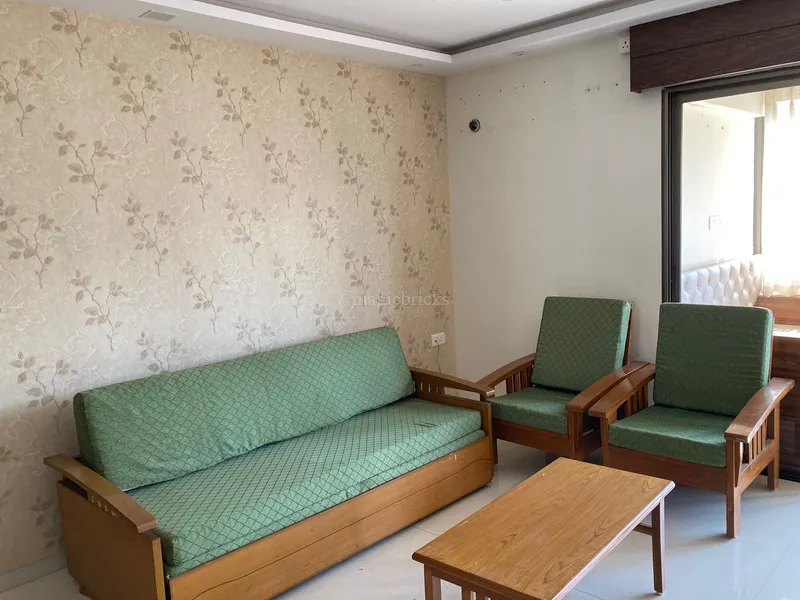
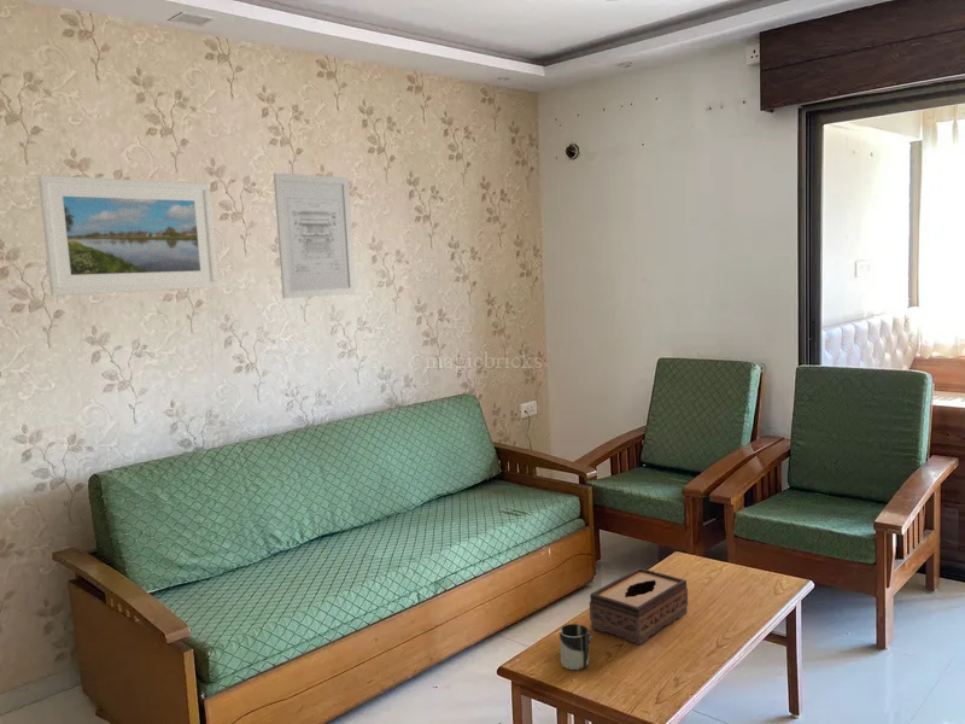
+ cup [558,623,592,671]
+ tissue box [589,567,689,646]
+ wall art [273,171,357,299]
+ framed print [37,174,220,297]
